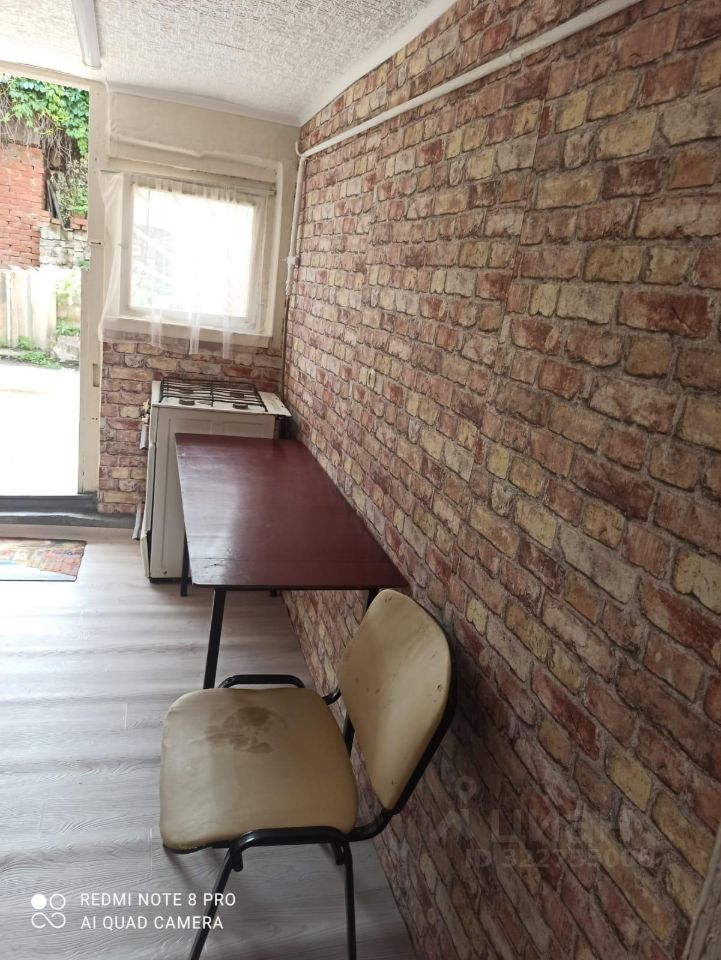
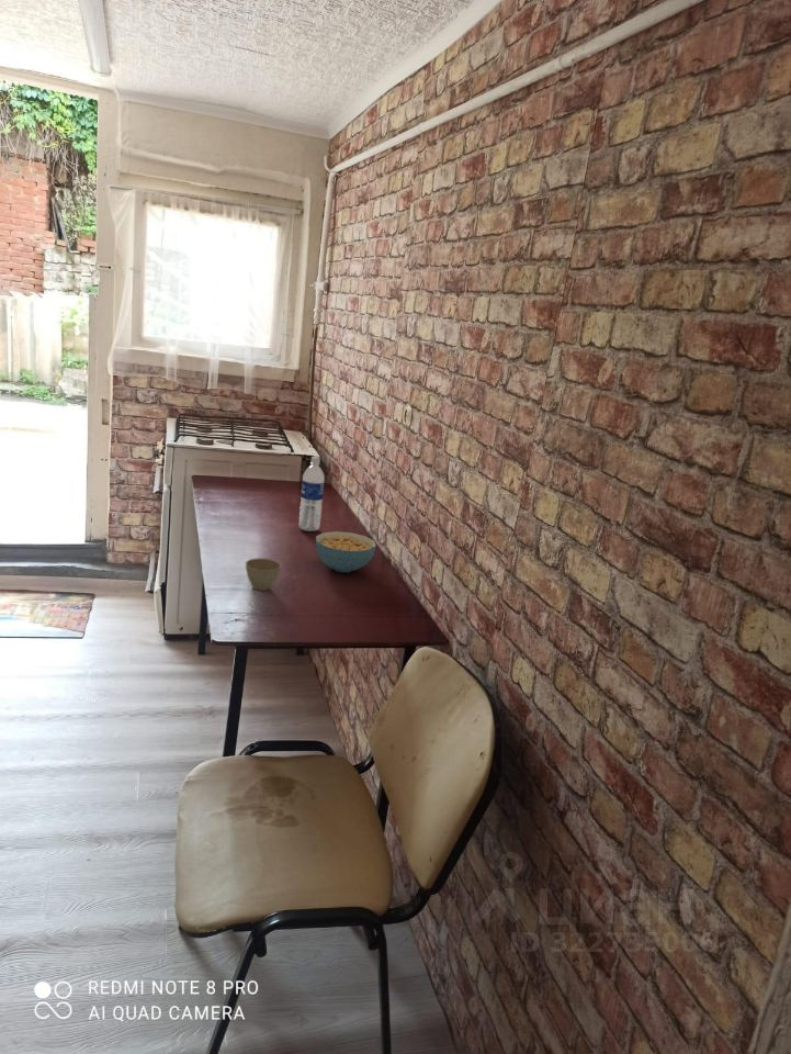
+ cereal bowl [315,530,377,573]
+ water bottle [298,456,326,532]
+ flower pot [245,557,282,592]
